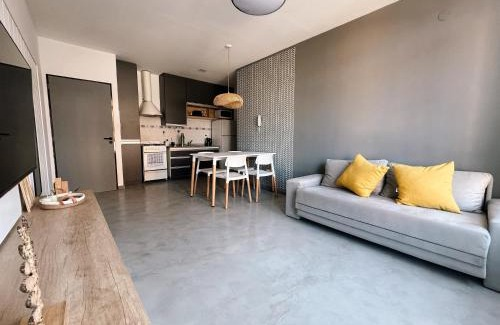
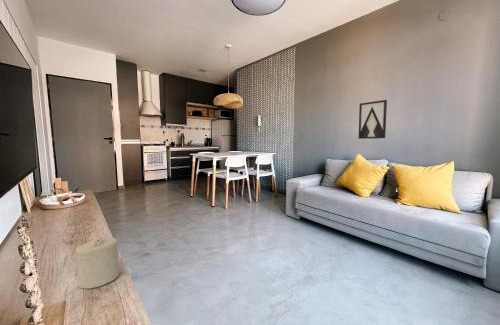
+ candle [75,236,120,290]
+ wall art [358,99,388,140]
